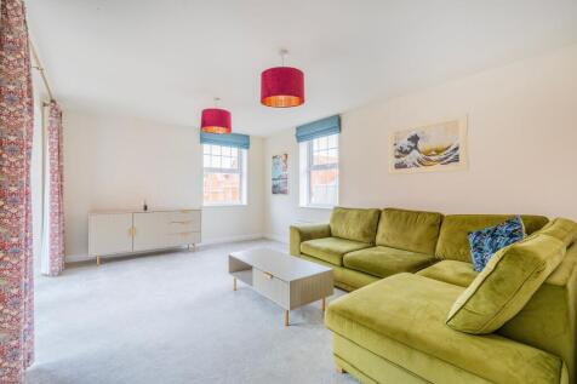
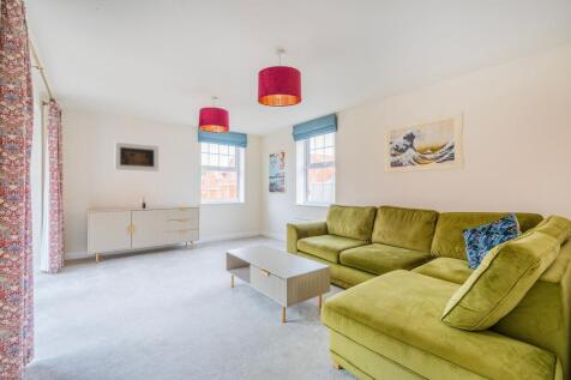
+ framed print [114,141,160,173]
